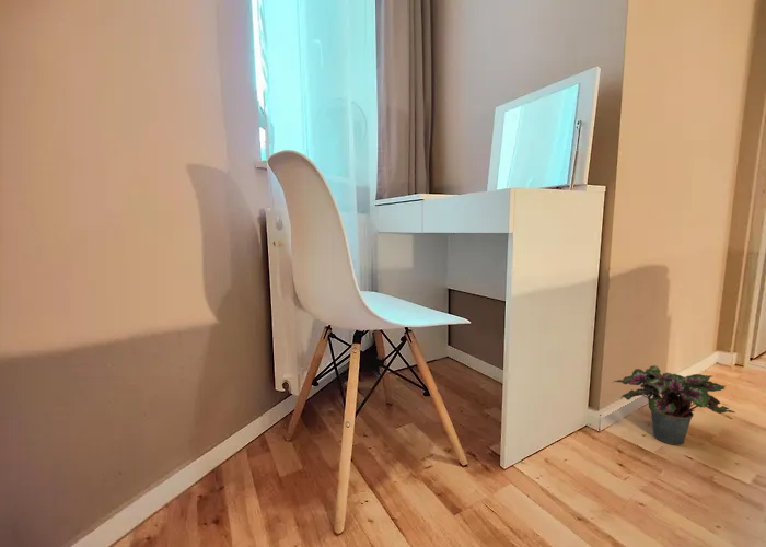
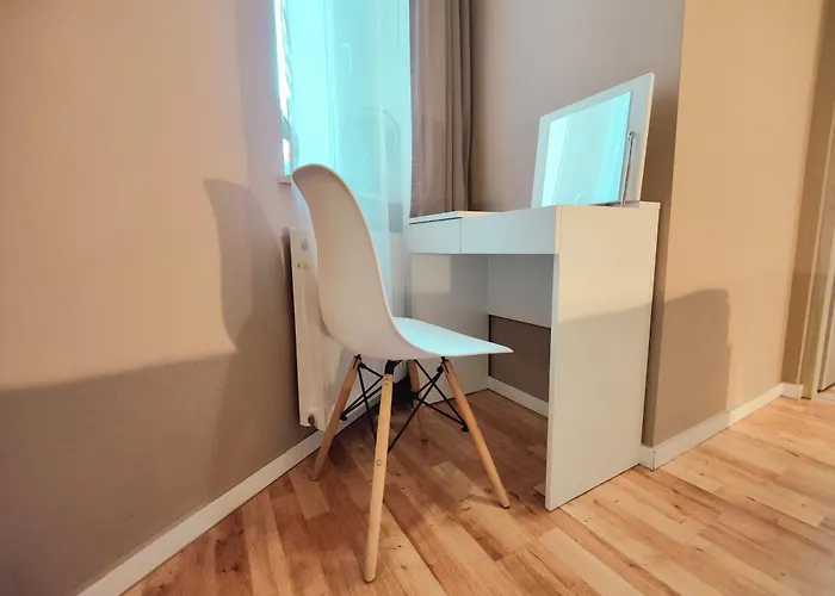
- potted plant [613,364,735,446]
